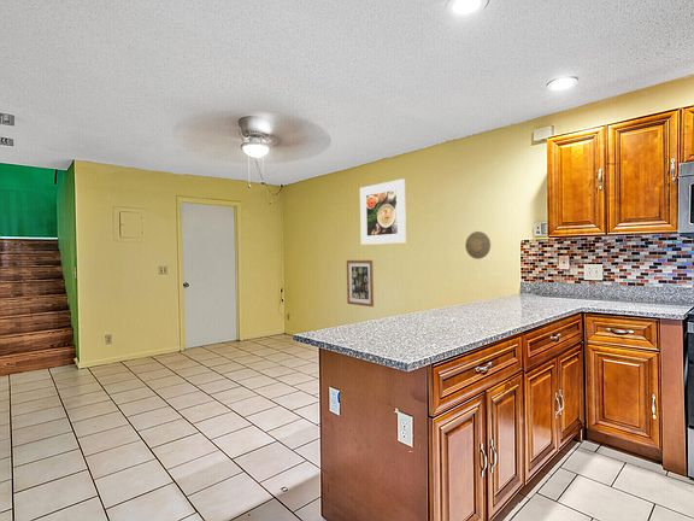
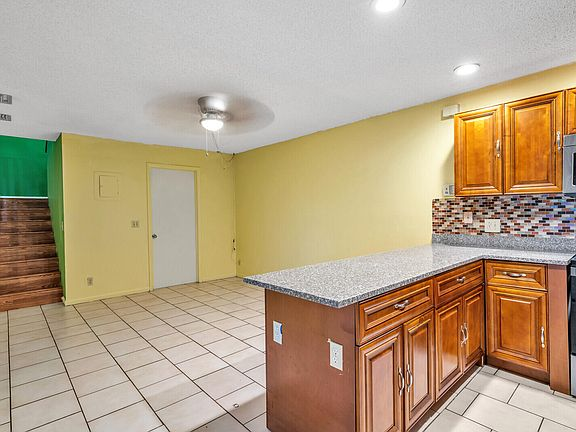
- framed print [359,177,407,246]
- wall art [346,259,375,308]
- decorative plate [464,230,492,260]
